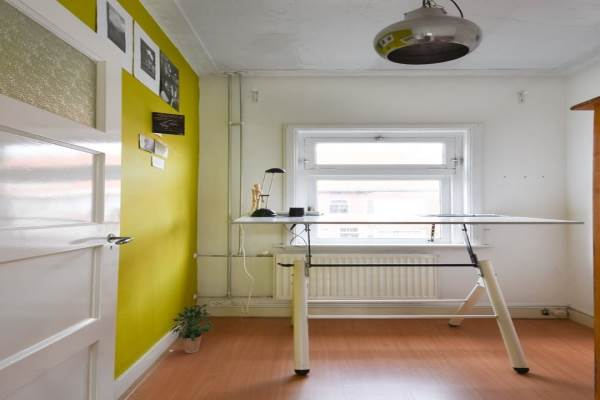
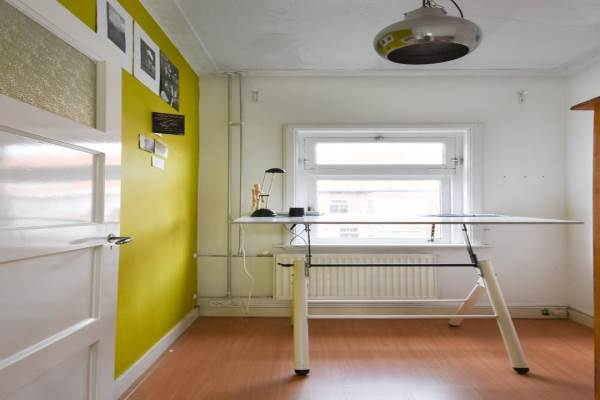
- potted plant [169,304,214,354]
